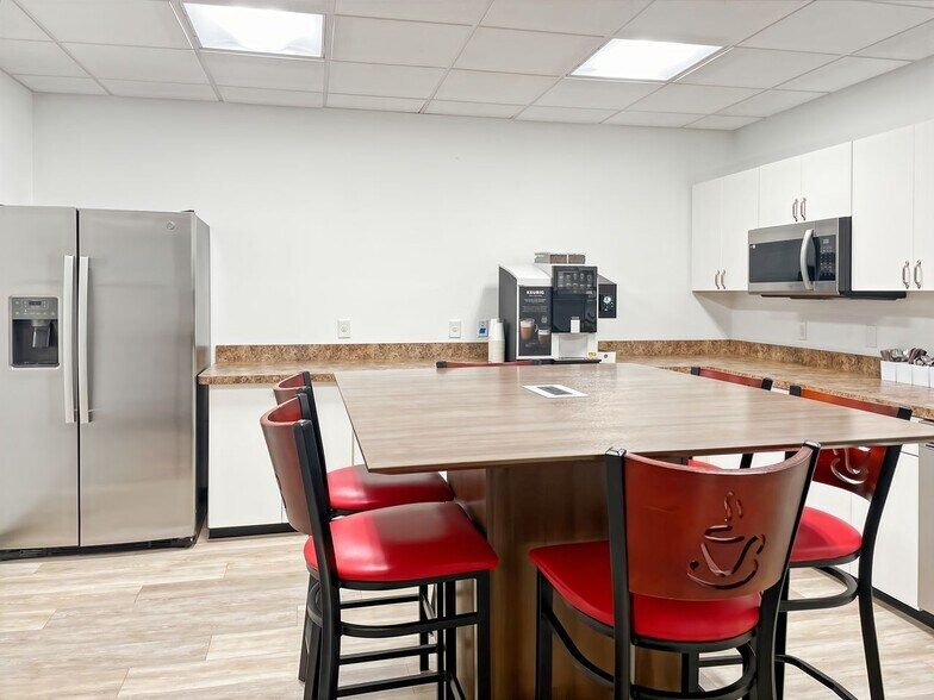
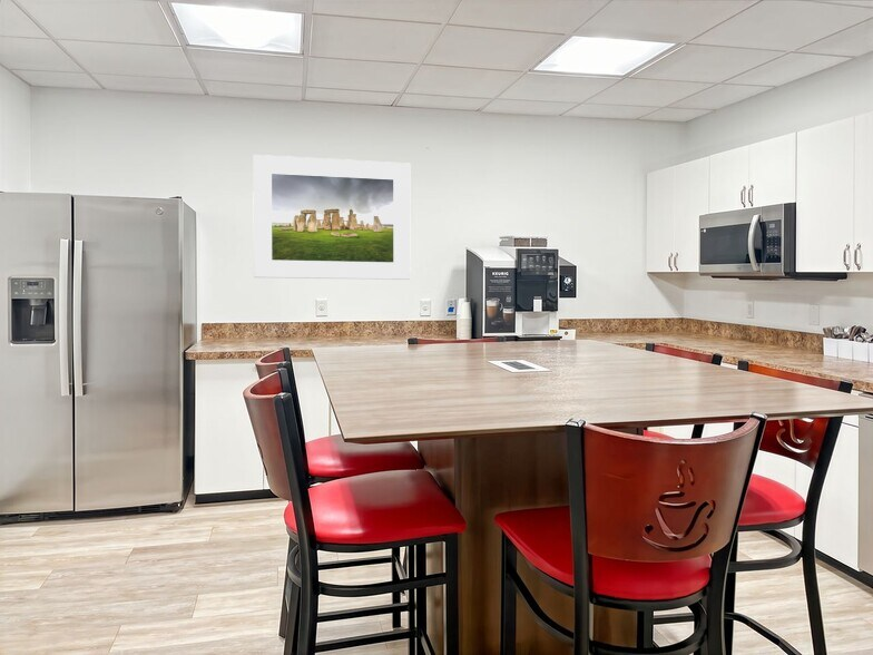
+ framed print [252,154,411,281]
